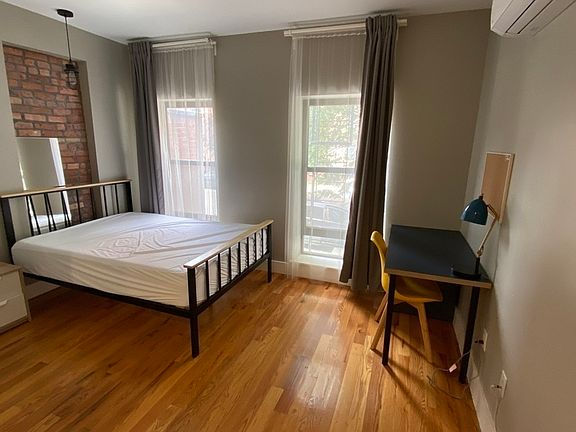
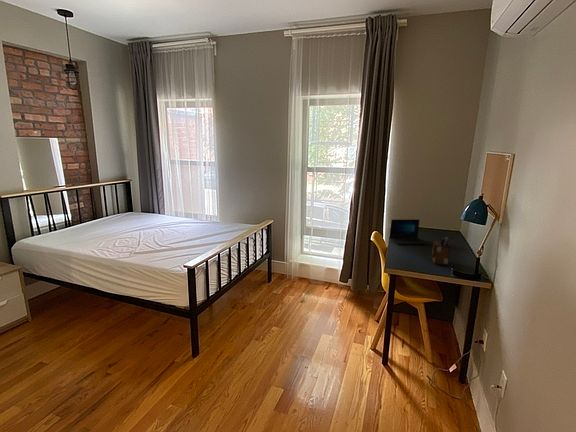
+ desk organizer [431,234,451,266]
+ laptop [389,219,427,245]
